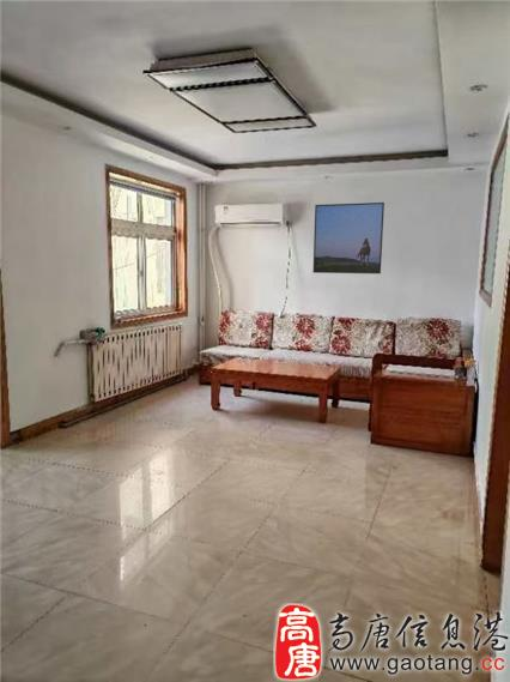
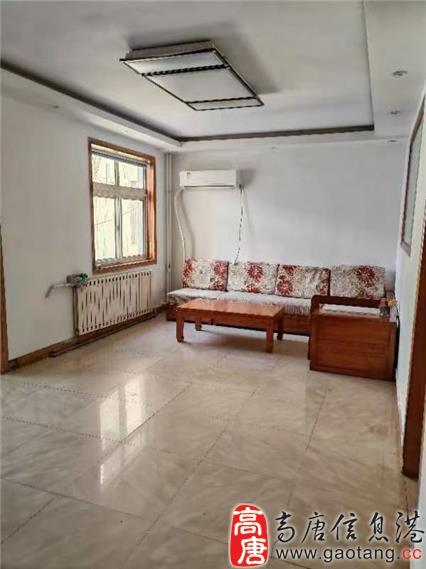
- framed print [312,201,385,274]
